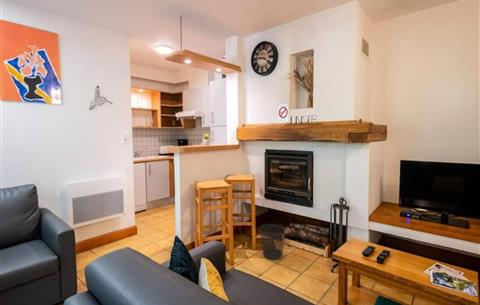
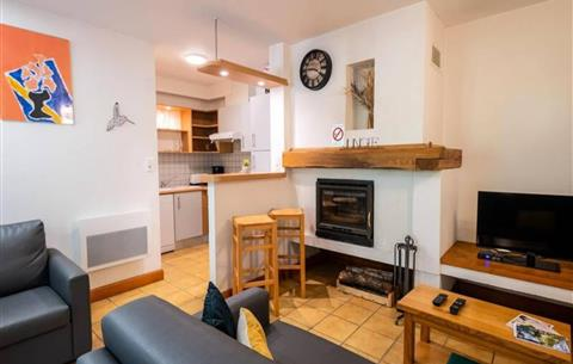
- wastebasket [258,223,287,260]
